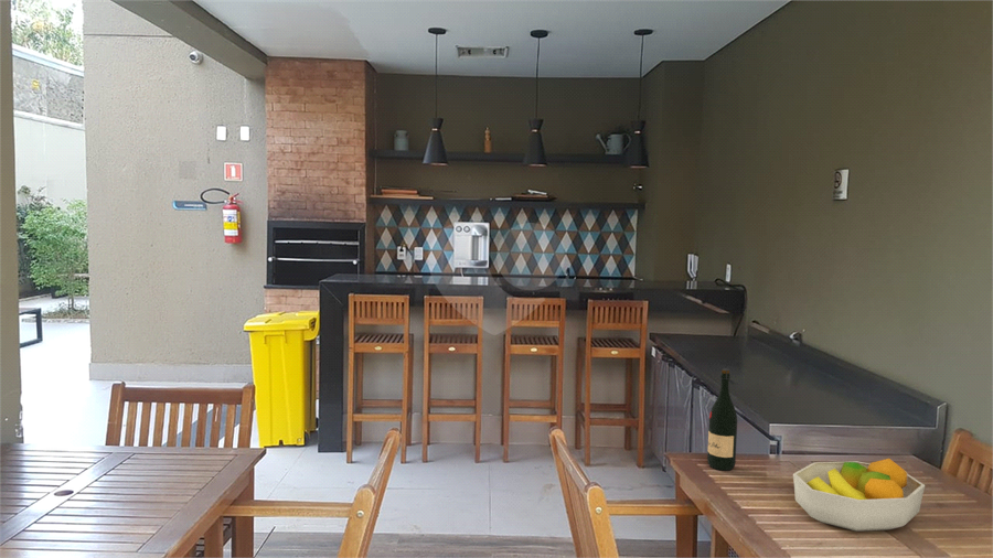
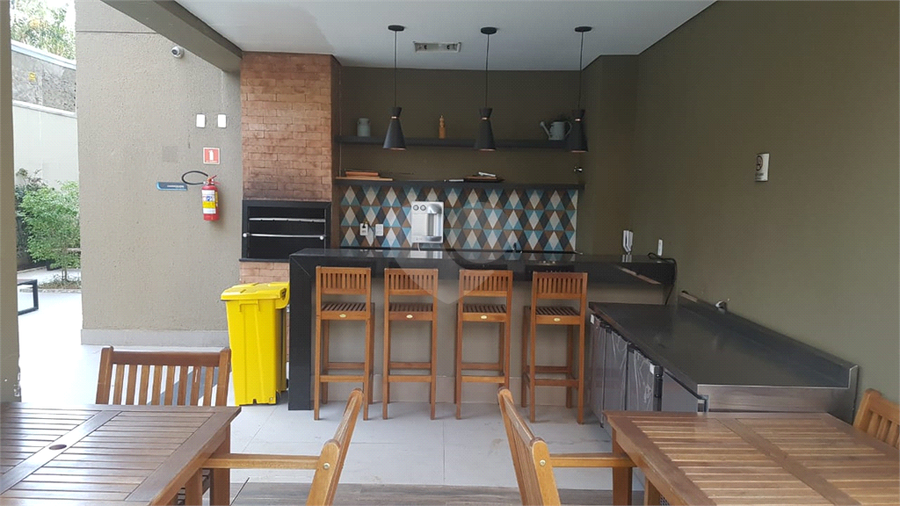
- wine bottle [706,367,738,472]
- fruit bowl [792,458,926,533]
